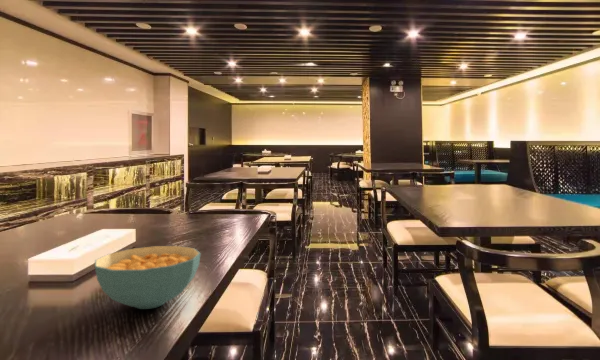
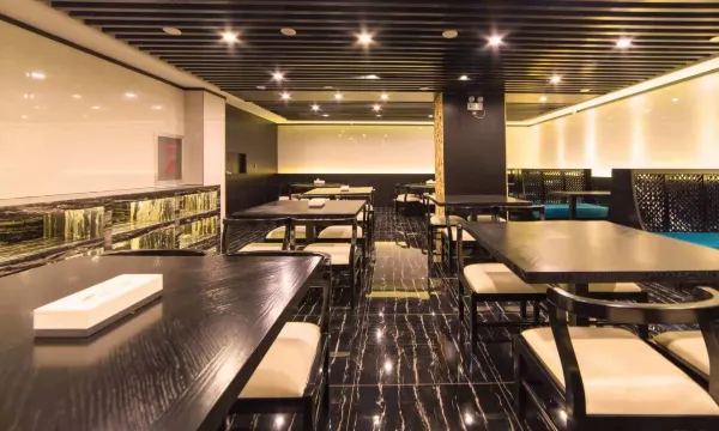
- cereal bowl [94,245,202,310]
